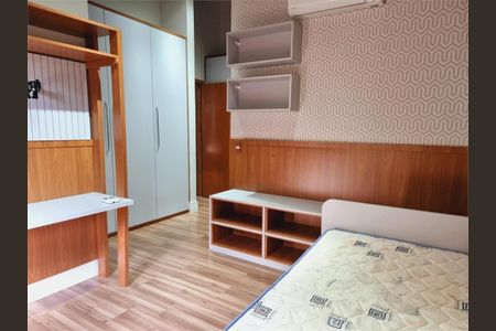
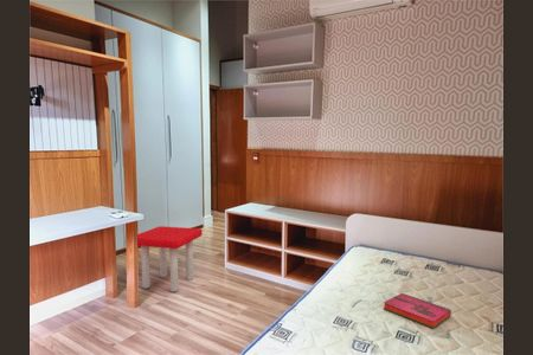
+ hardback book [383,292,452,329]
+ stool [136,225,204,292]
